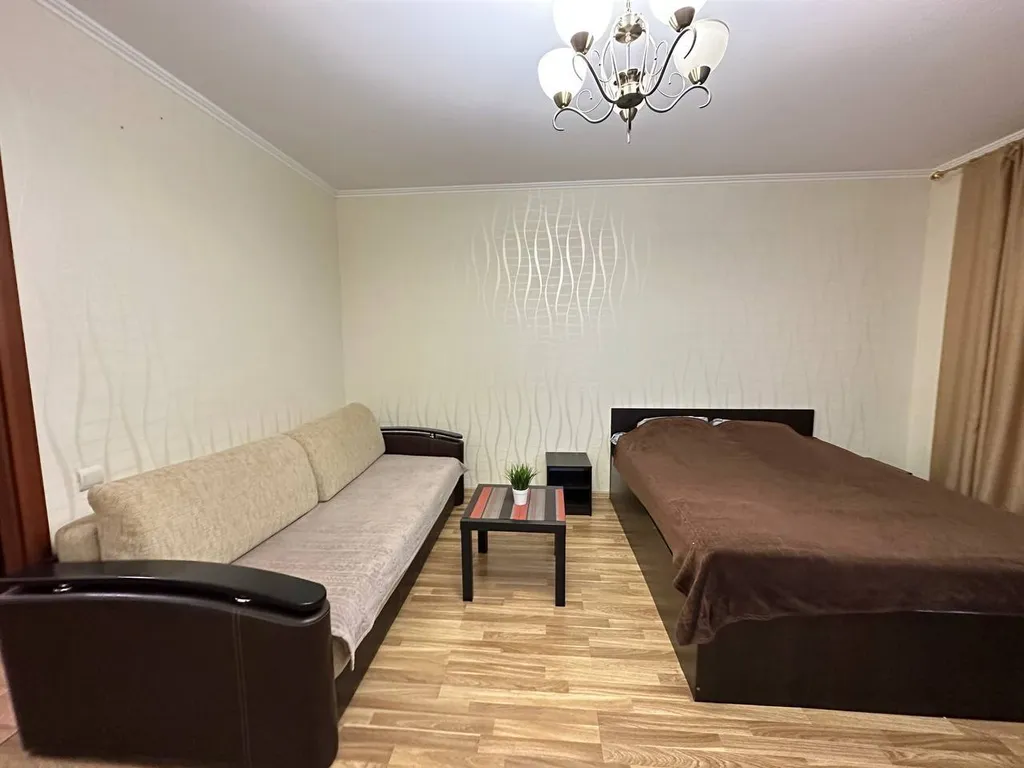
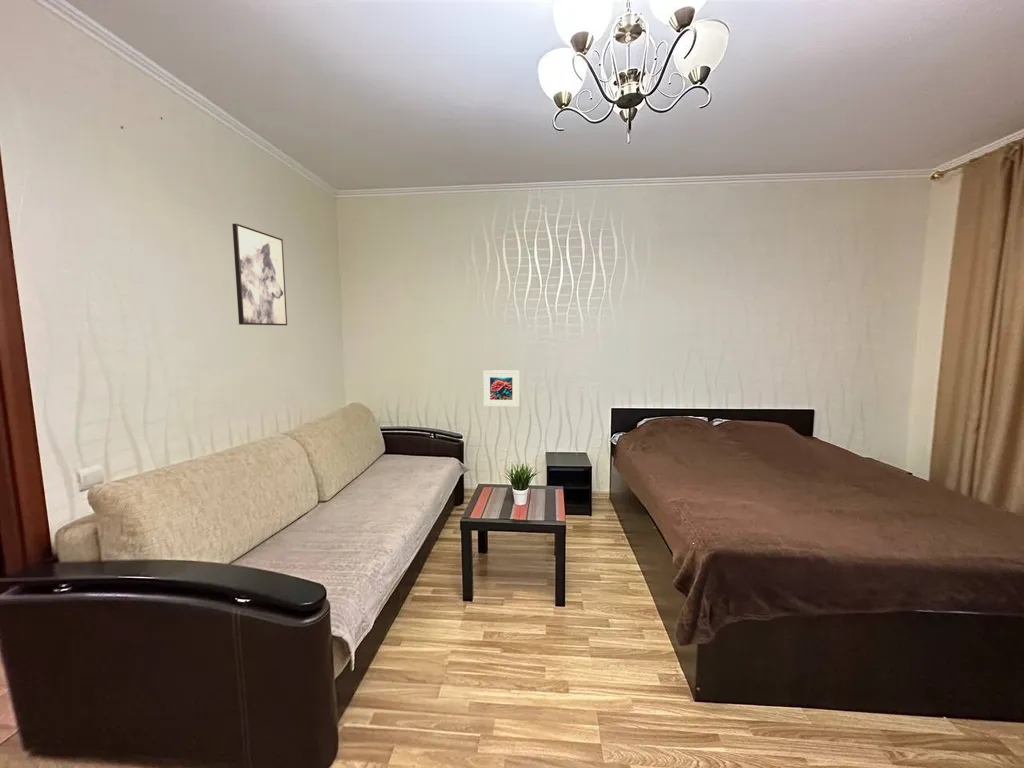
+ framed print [482,369,520,408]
+ wall art [231,223,288,326]
